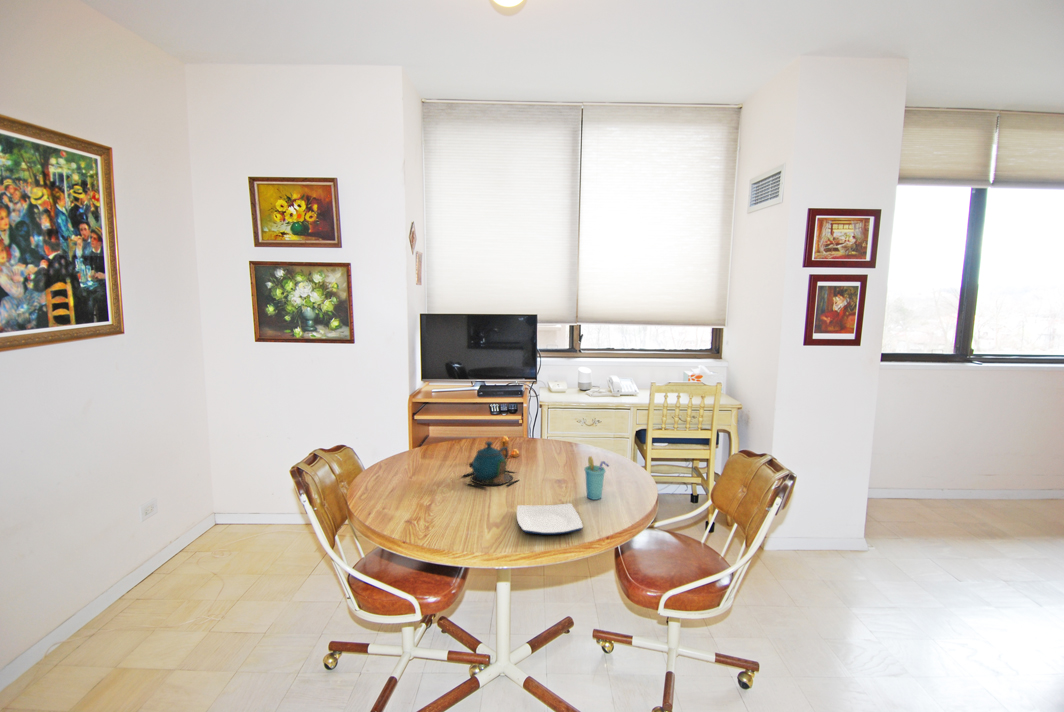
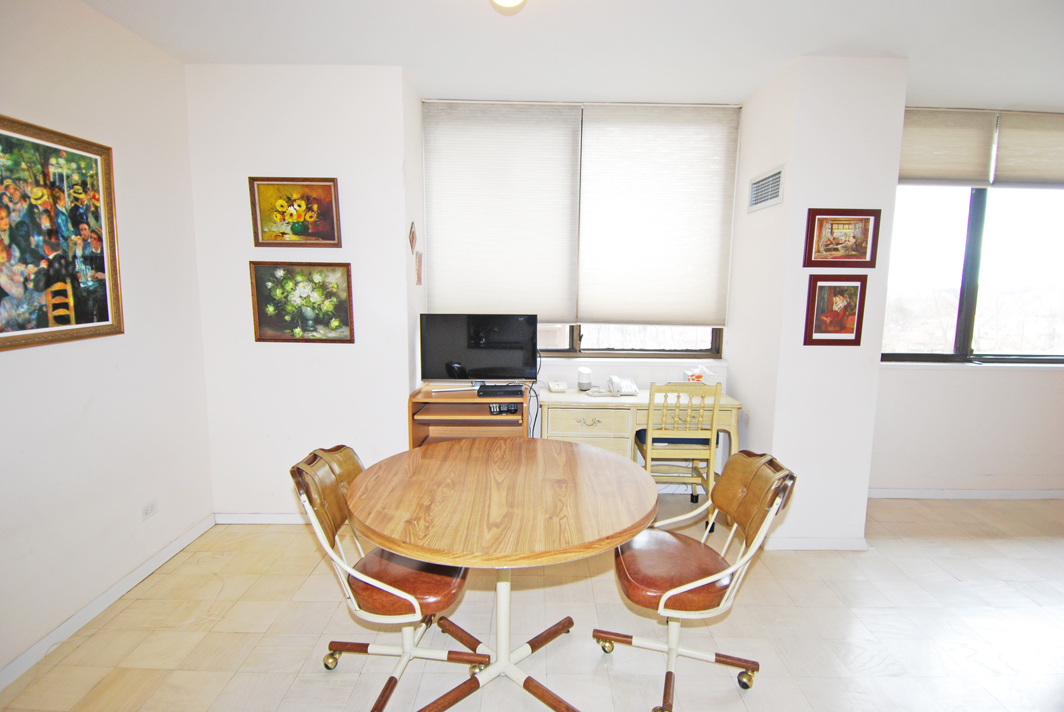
- pepper shaker [499,435,520,458]
- teapot [461,440,519,490]
- plate [516,503,584,536]
- cup [583,455,610,501]
